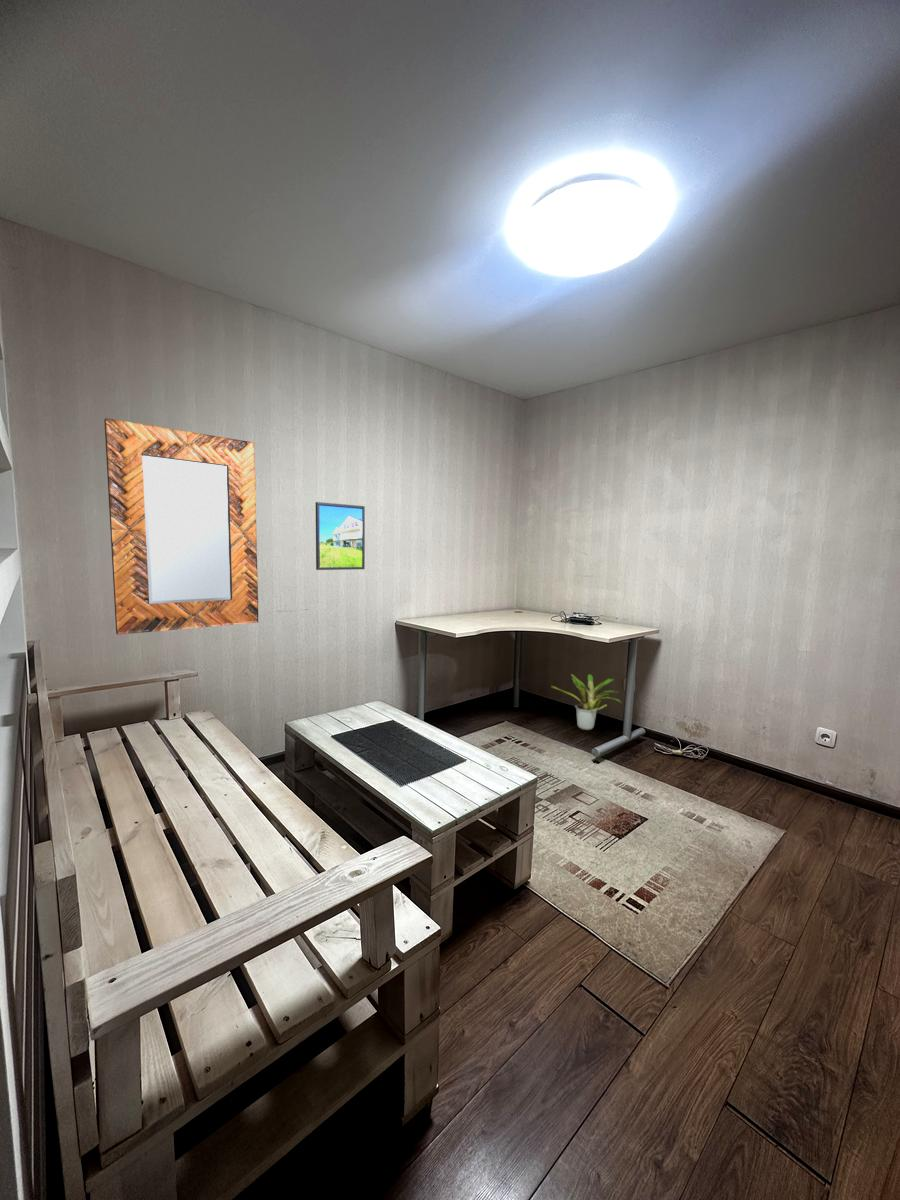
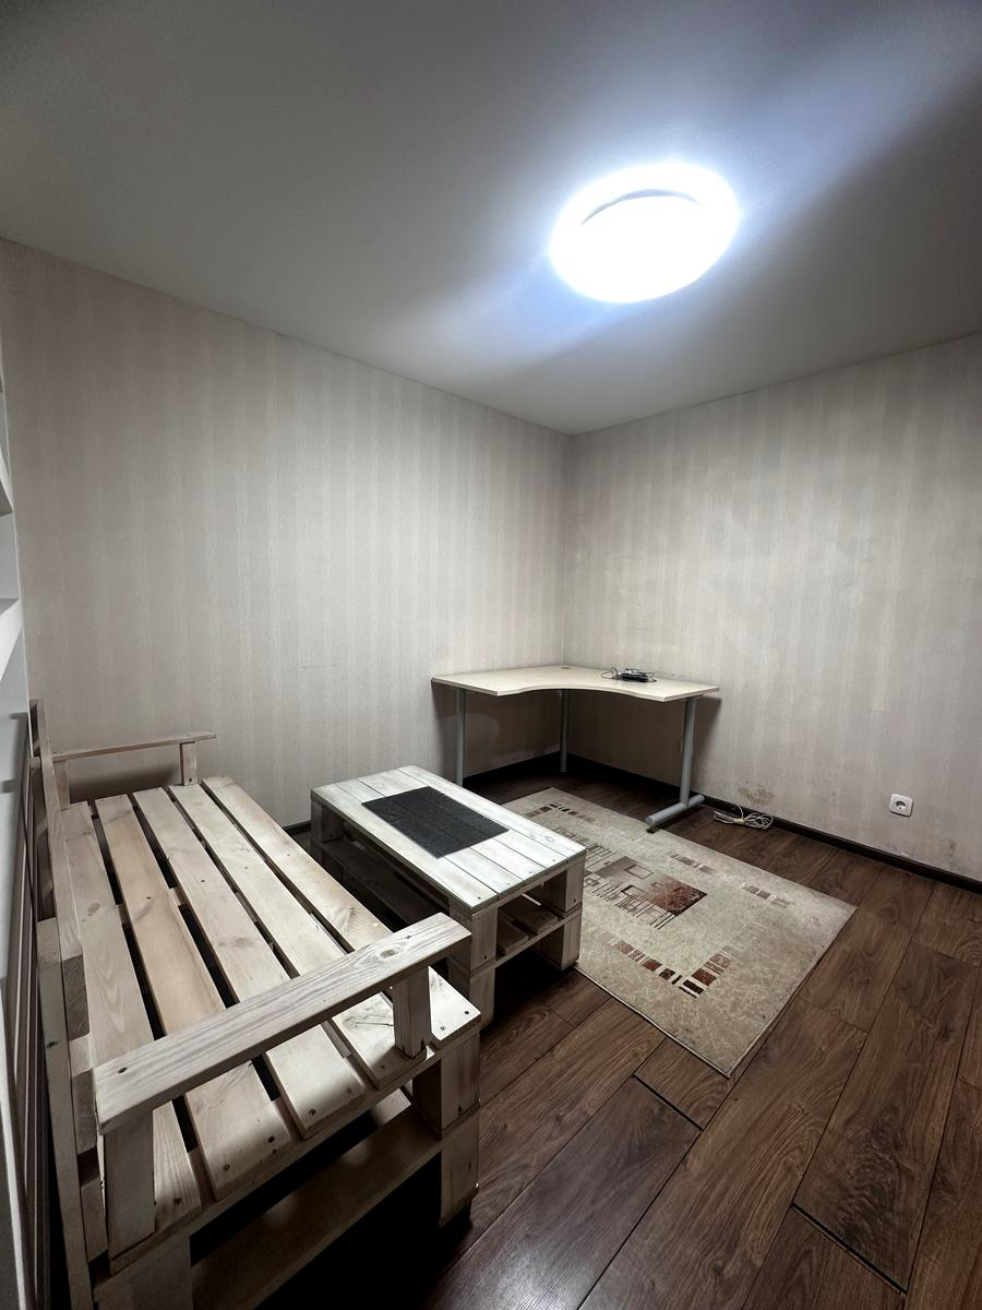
- home mirror [103,417,259,636]
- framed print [315,501,366,571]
- potted plant [550,673,621,731]
